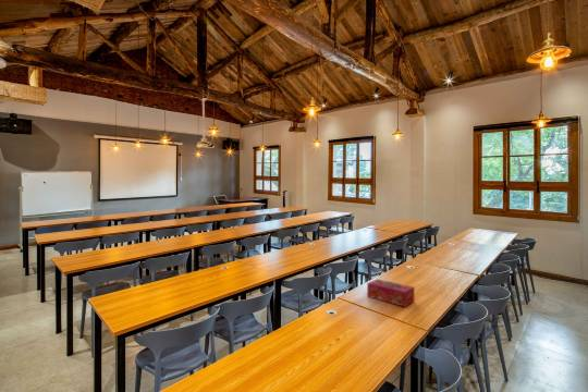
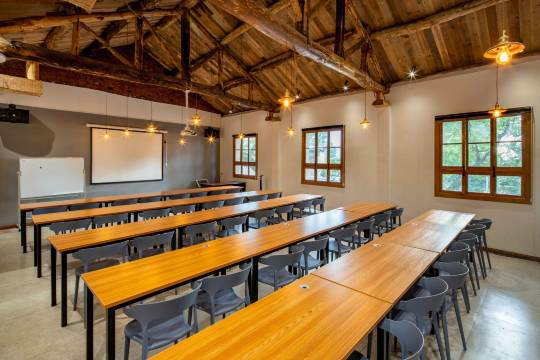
- tissue box [366,278,415,307]
